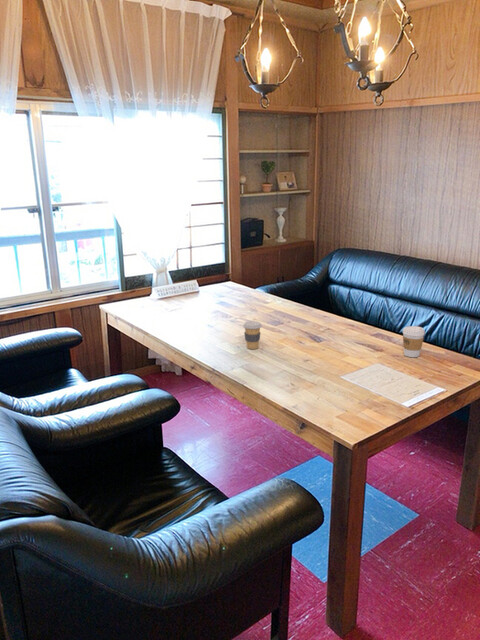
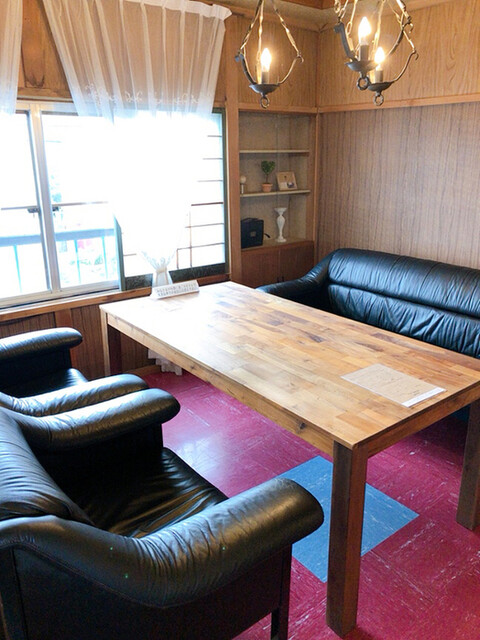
- coffee cup [242,320,263,350]
- coffee cup [402,325,426,358]
